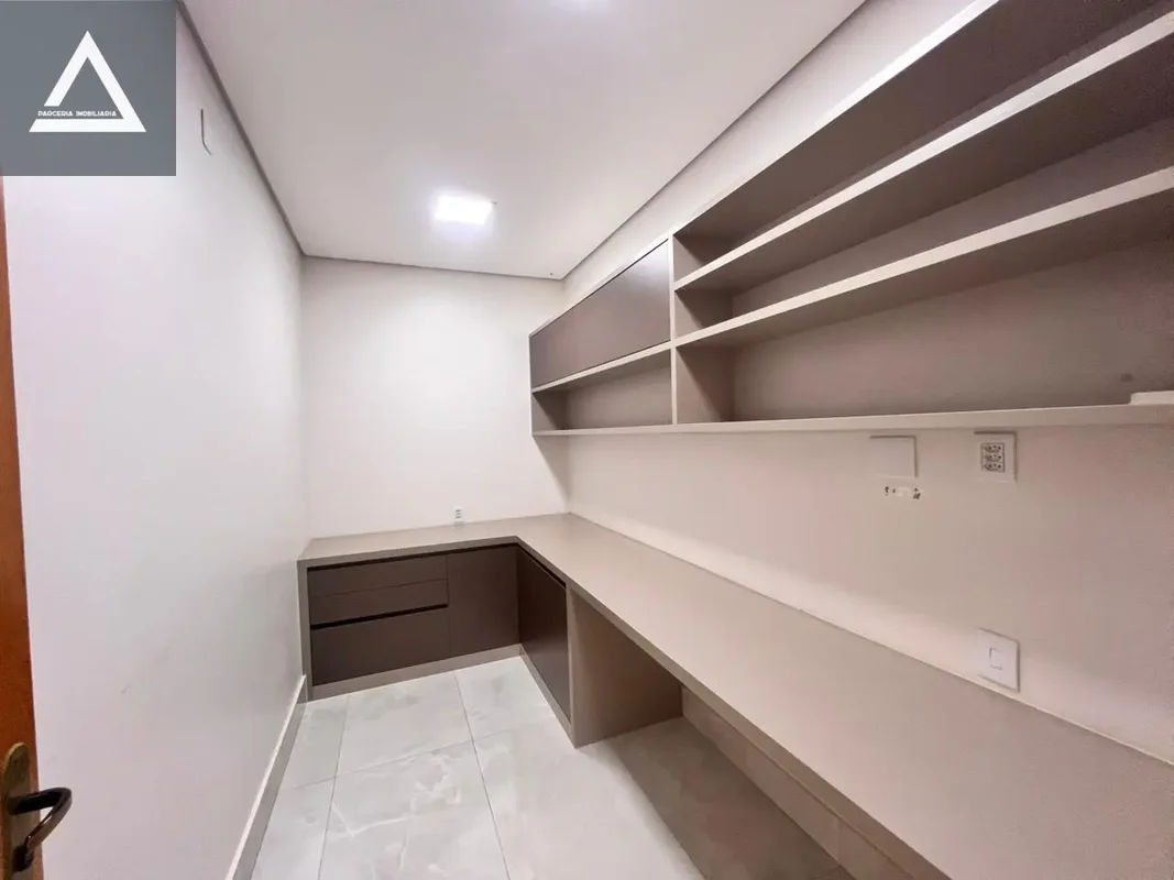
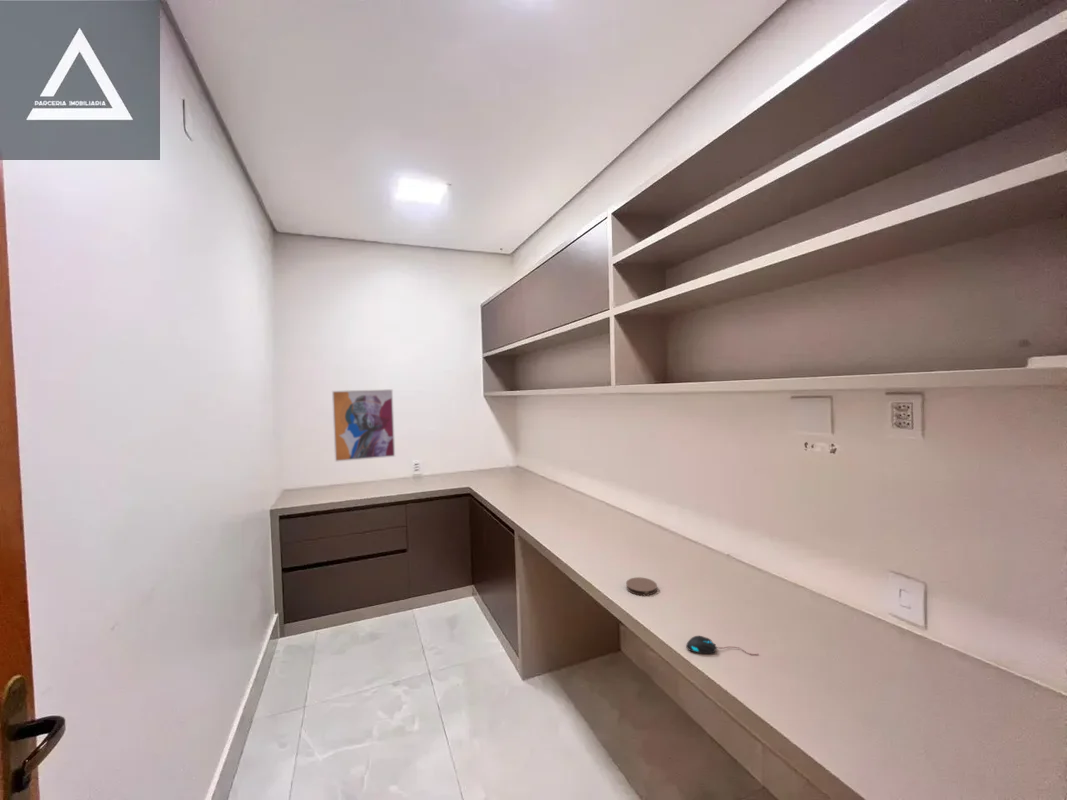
+ mouse [685,635,759,656]
+ wall art [331,388,396,463]
+ coaster [625,576,658,597]
